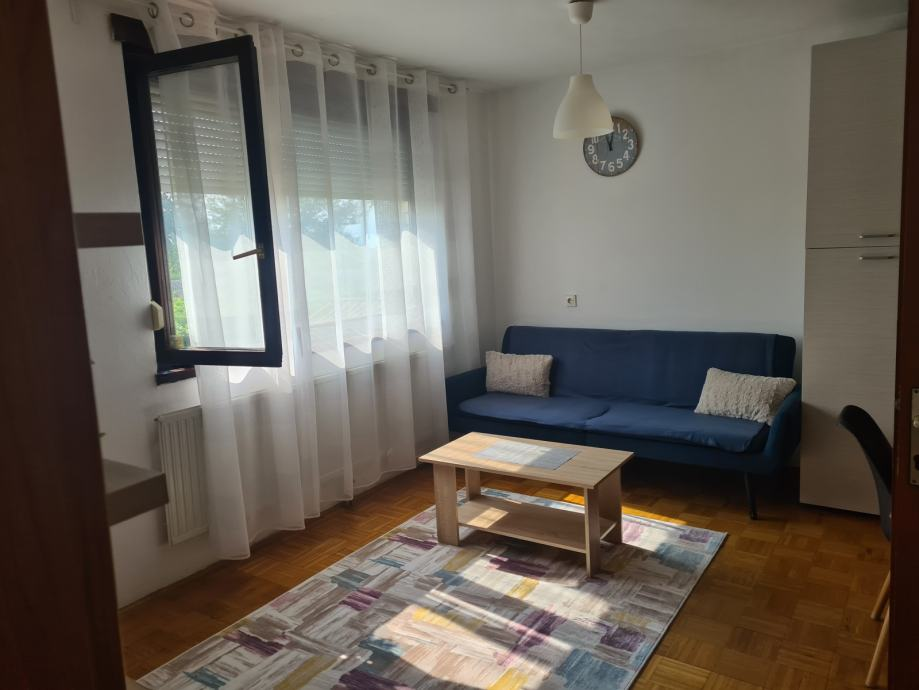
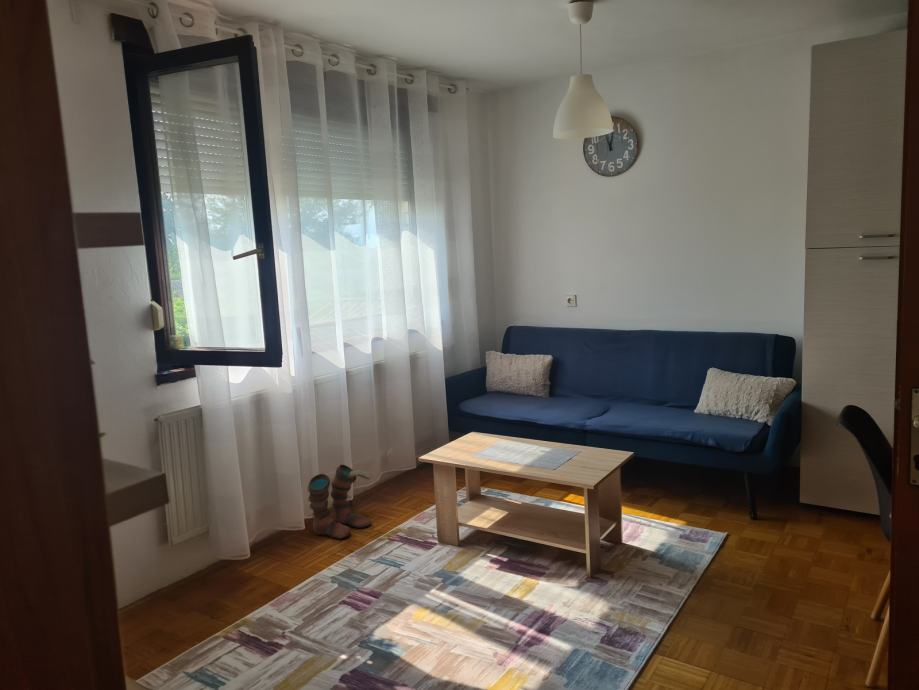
+ boots [306,464,372,540]
